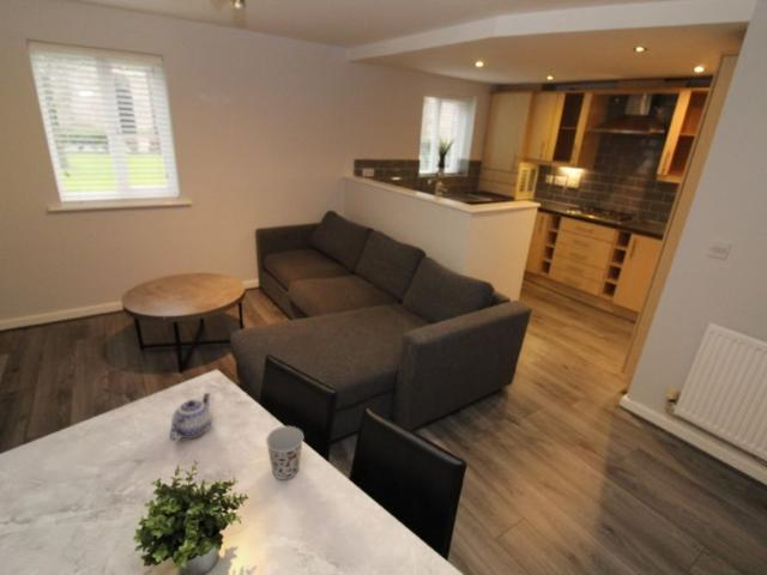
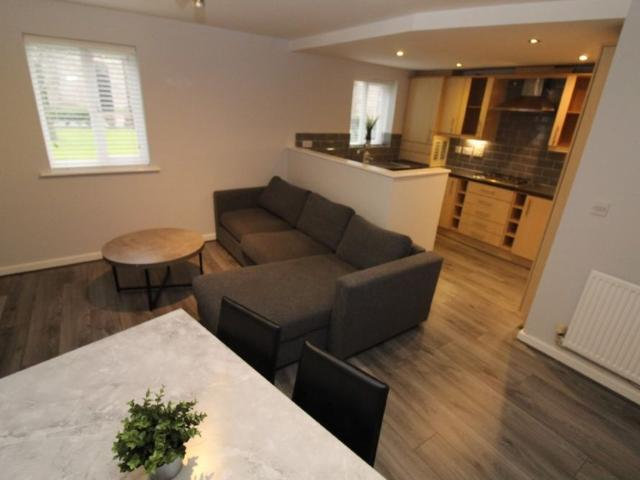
- teapot [169,392,213,442]
- cup [265,425,304,480]
